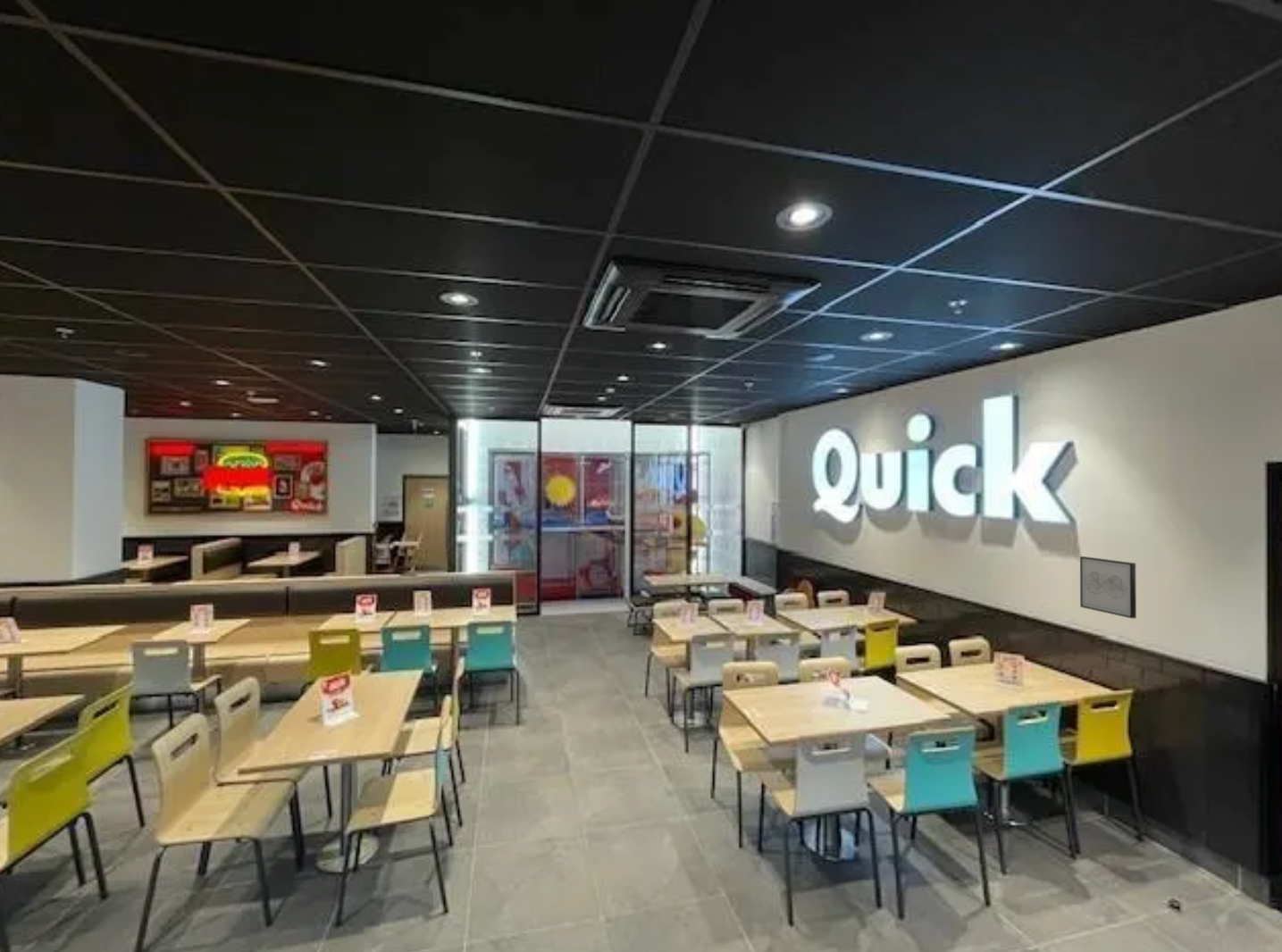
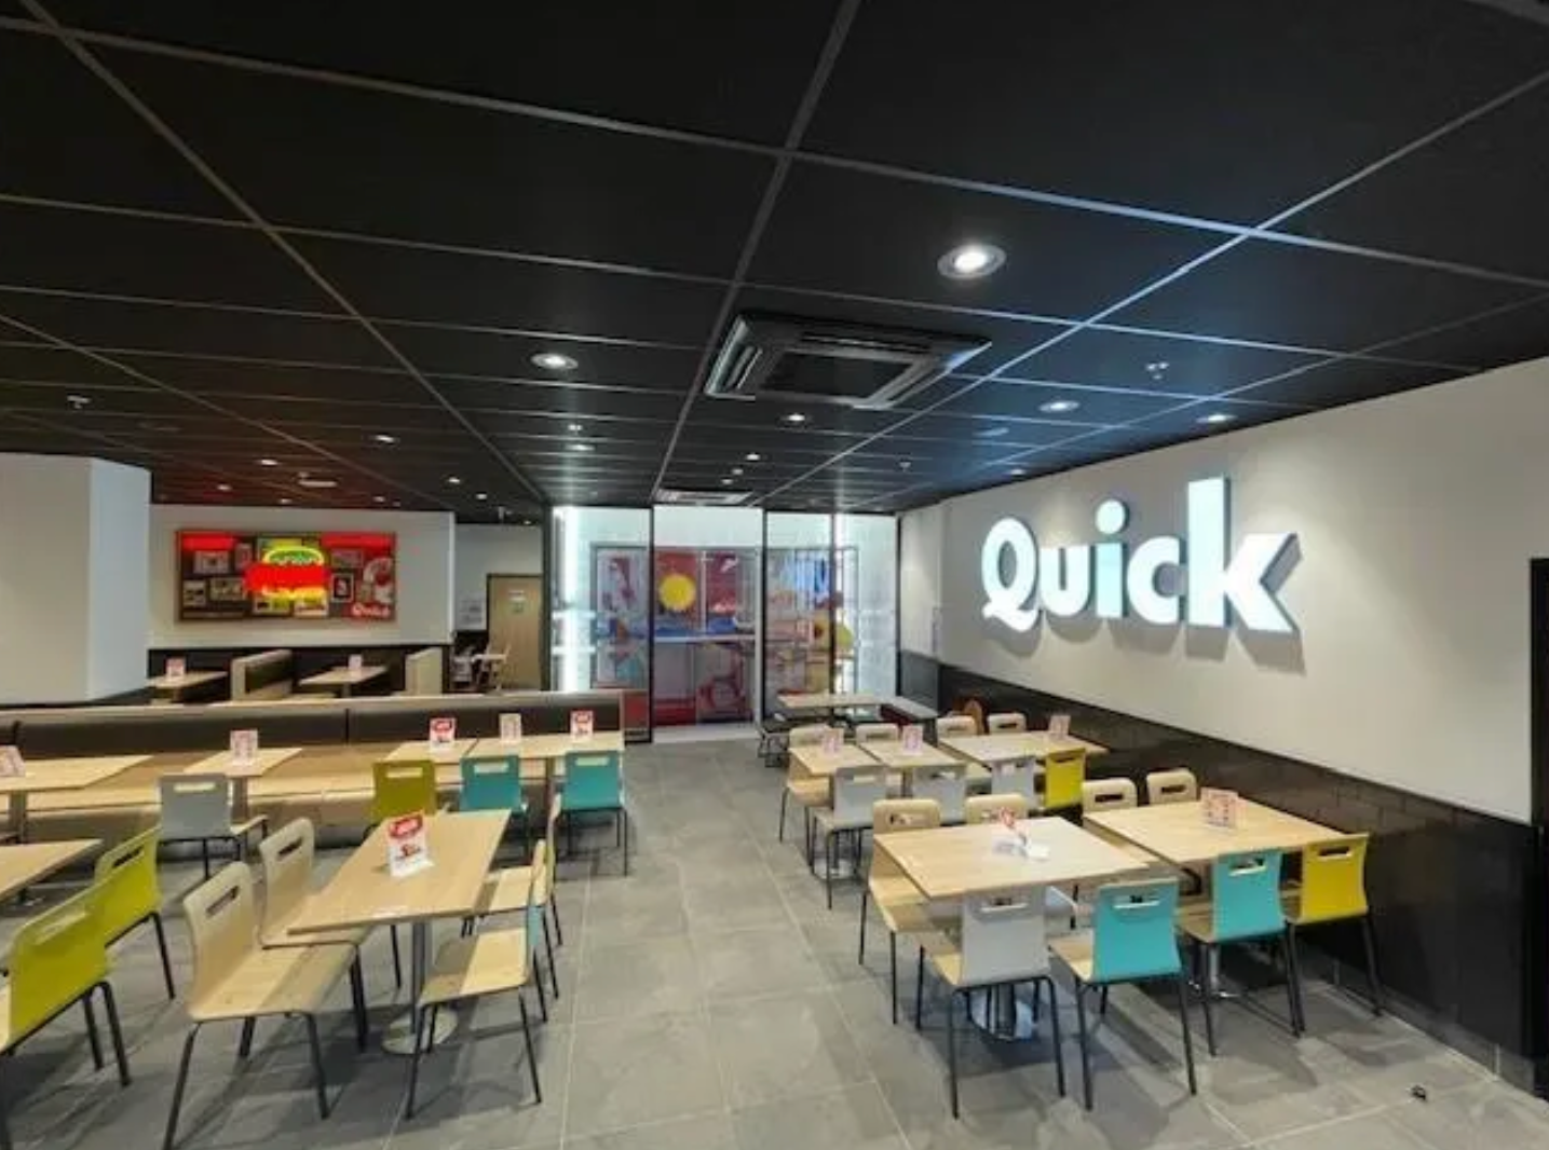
- wall art [1079,555,1137,620]
